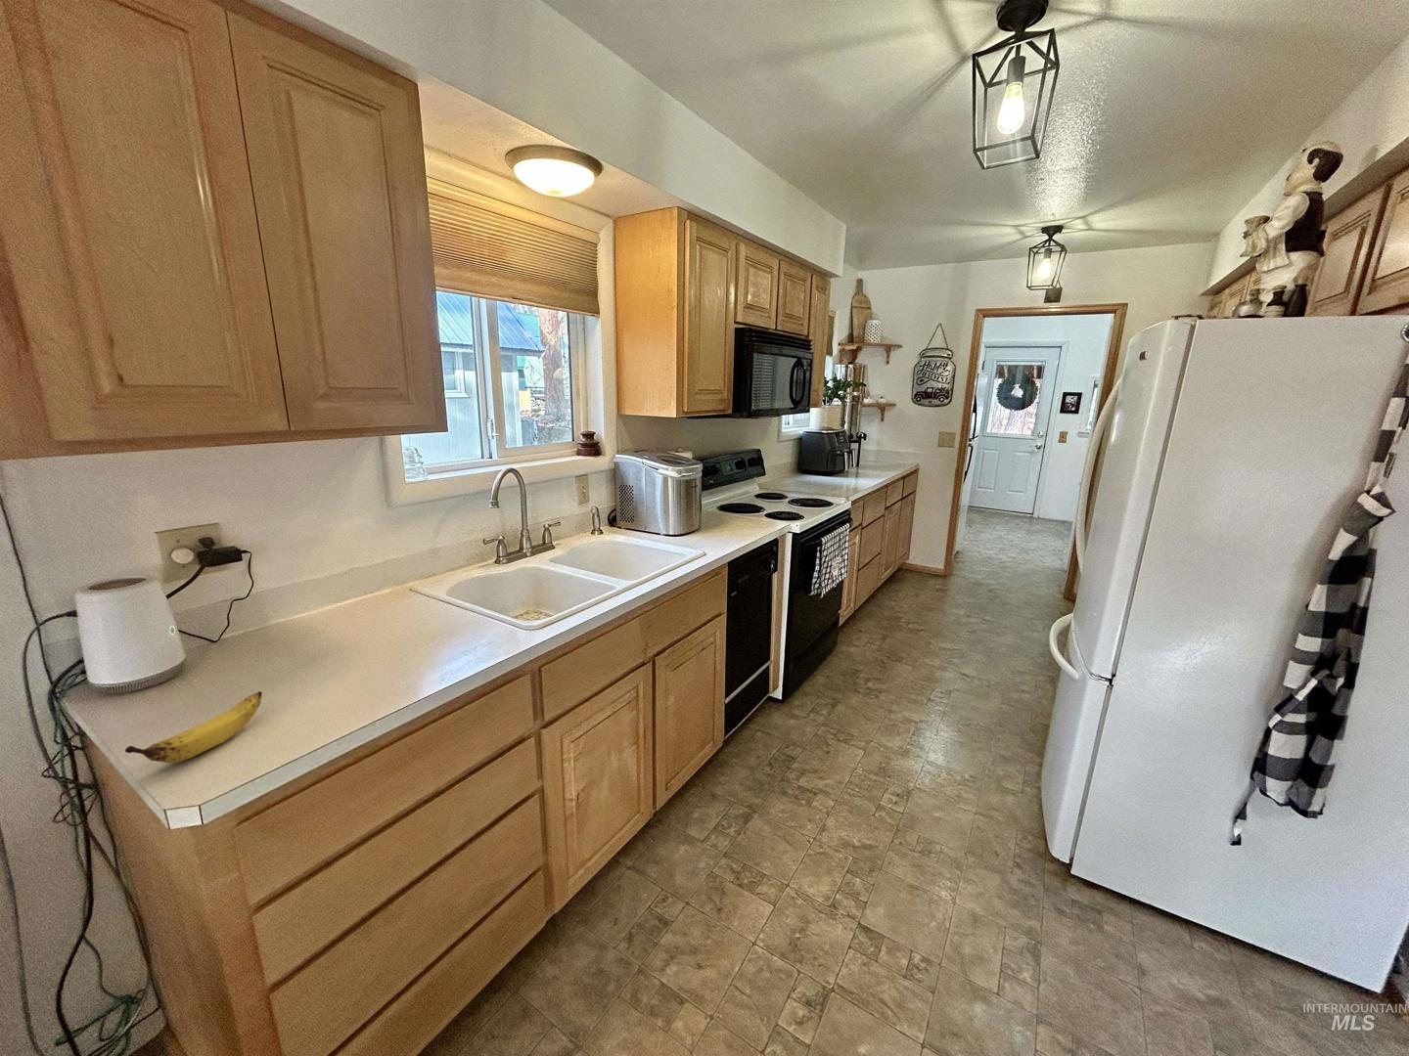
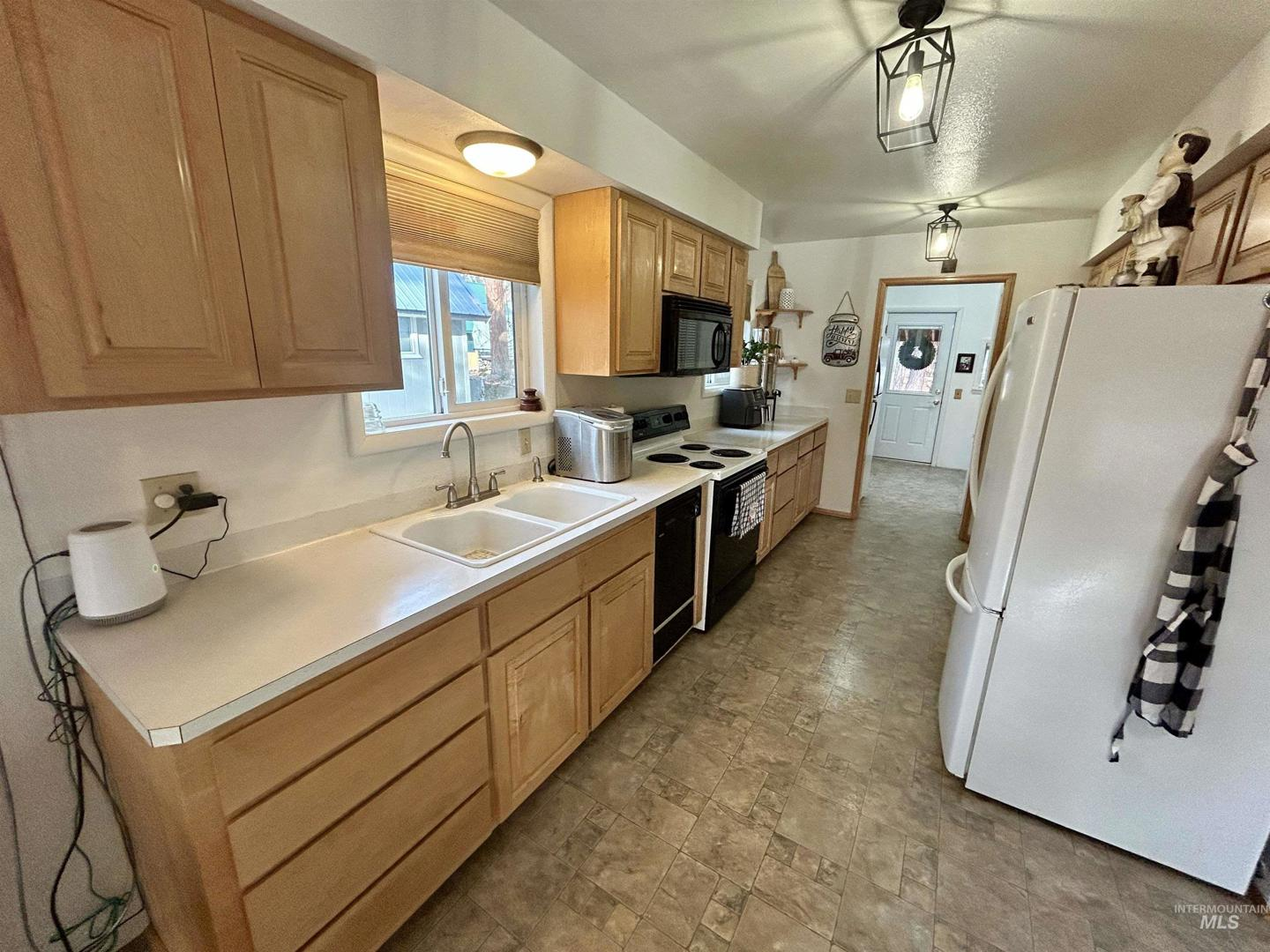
- banana [124,690,263,763]
